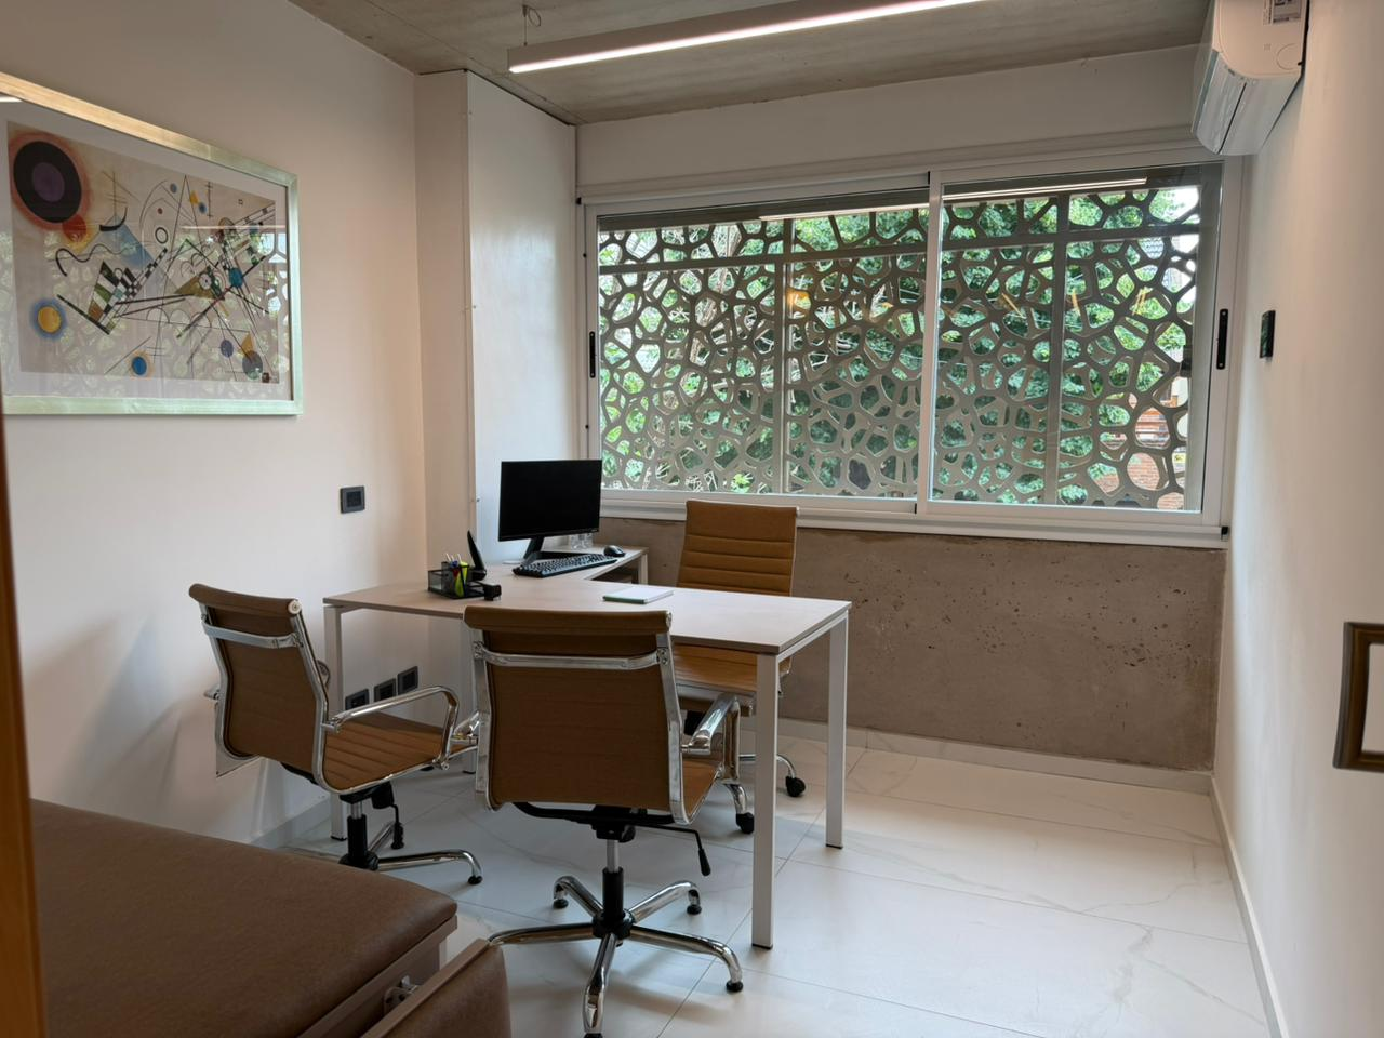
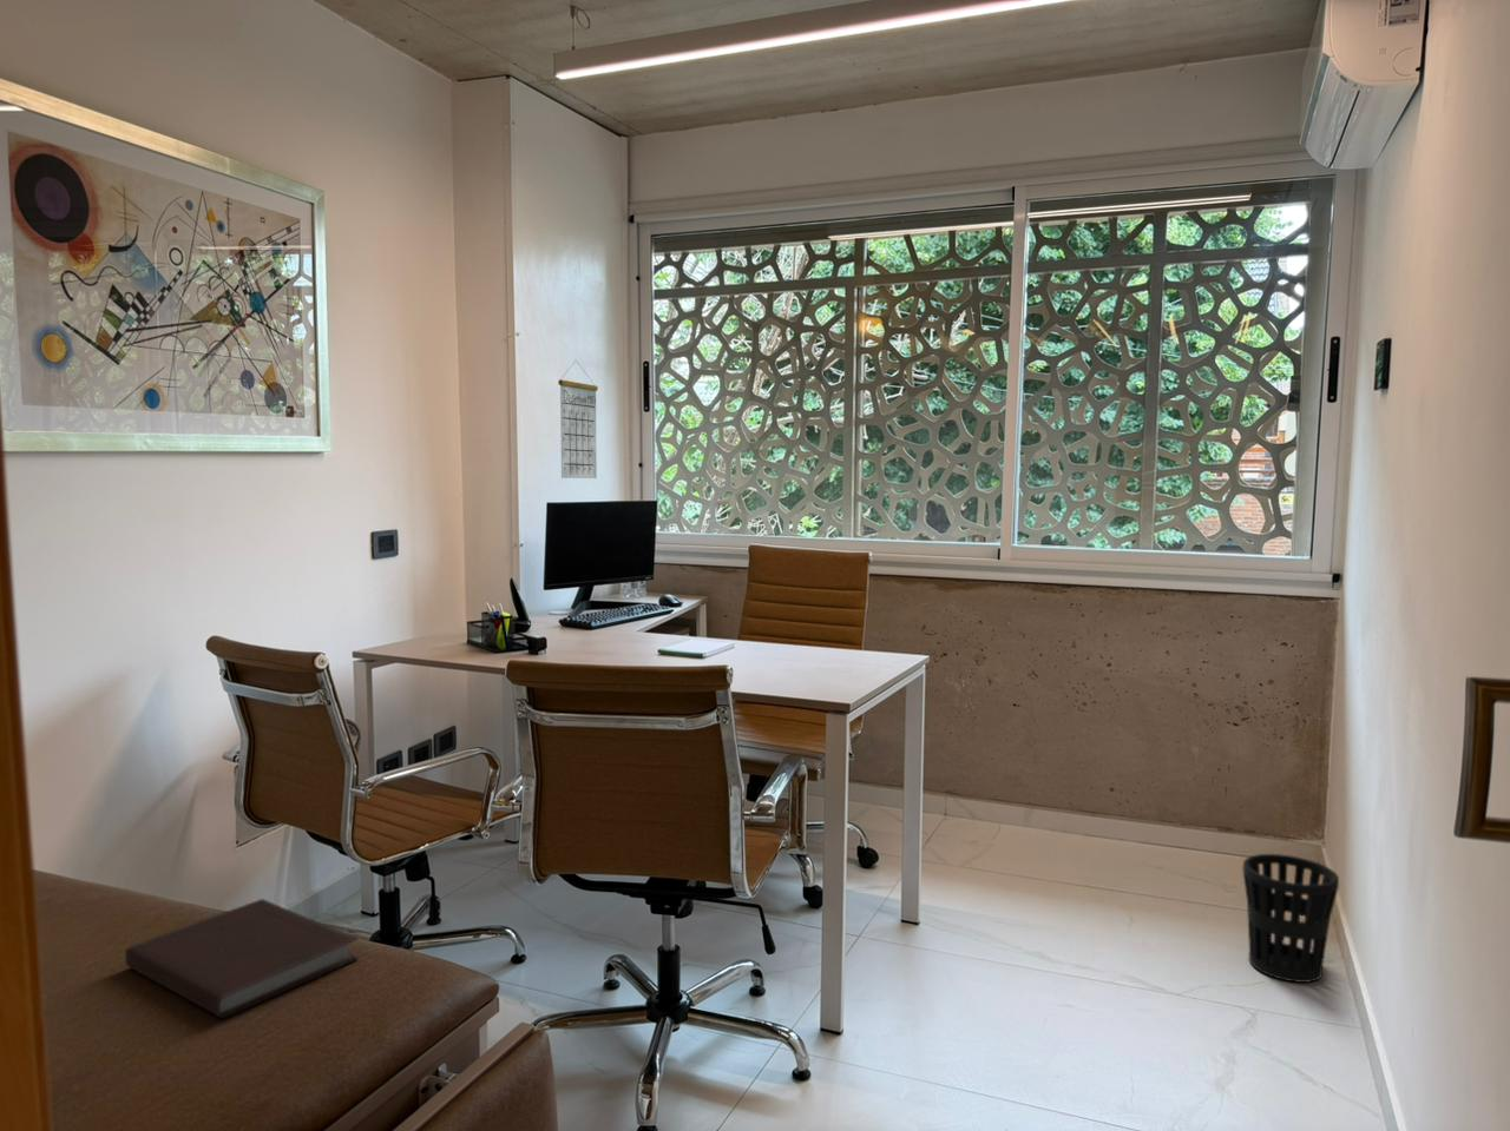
+ calendar [556,359,599,480]
+ wastebasket [1242,853,1340,984]
+ notebook [124,898,360,1019]
